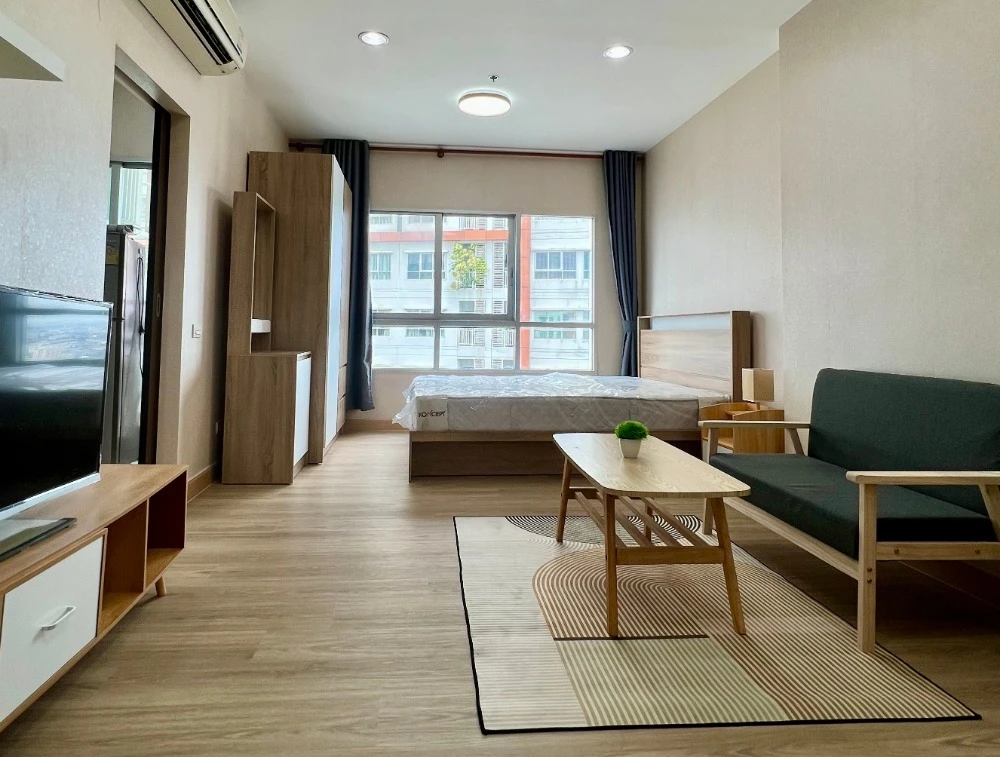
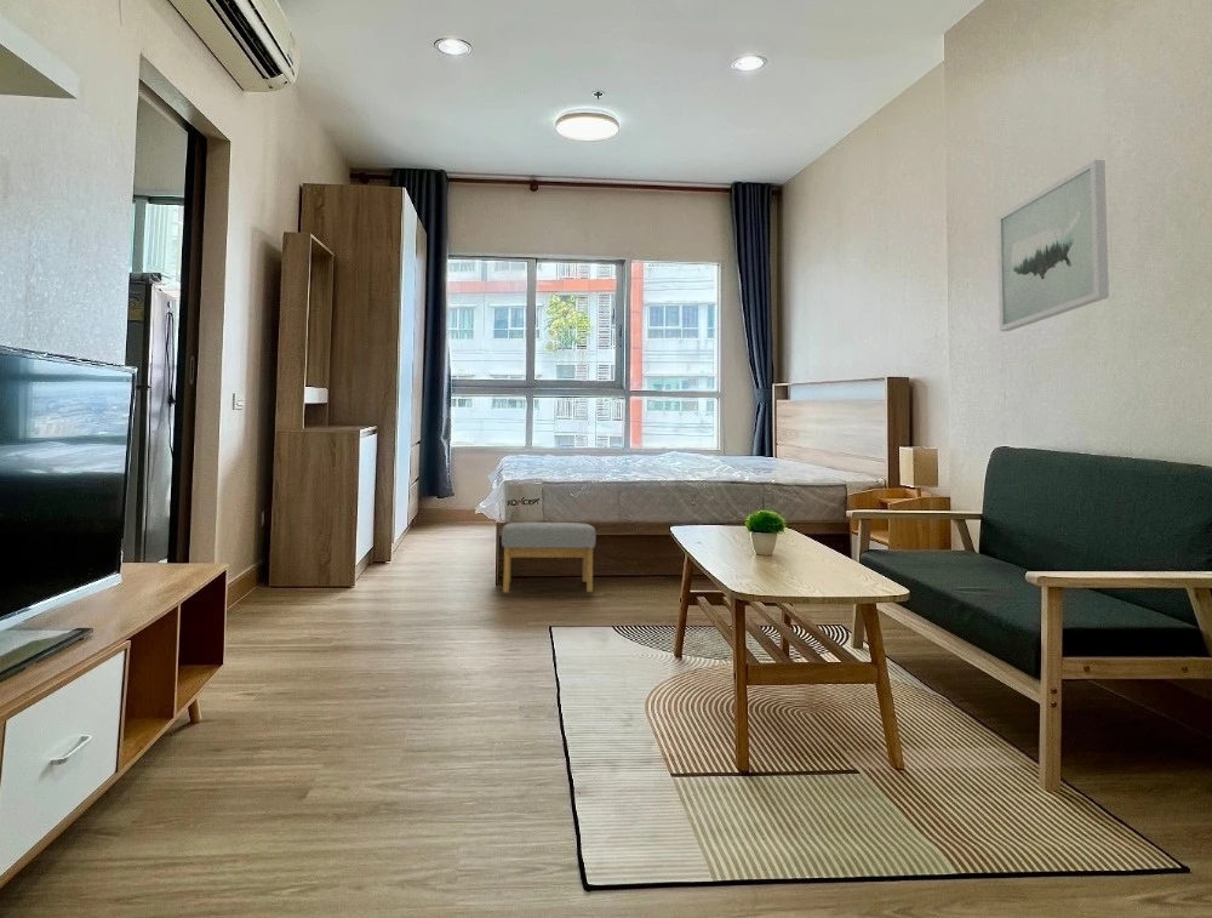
+ footstool [501,521,598,593]
+ wall art [996,159,1110,332]
